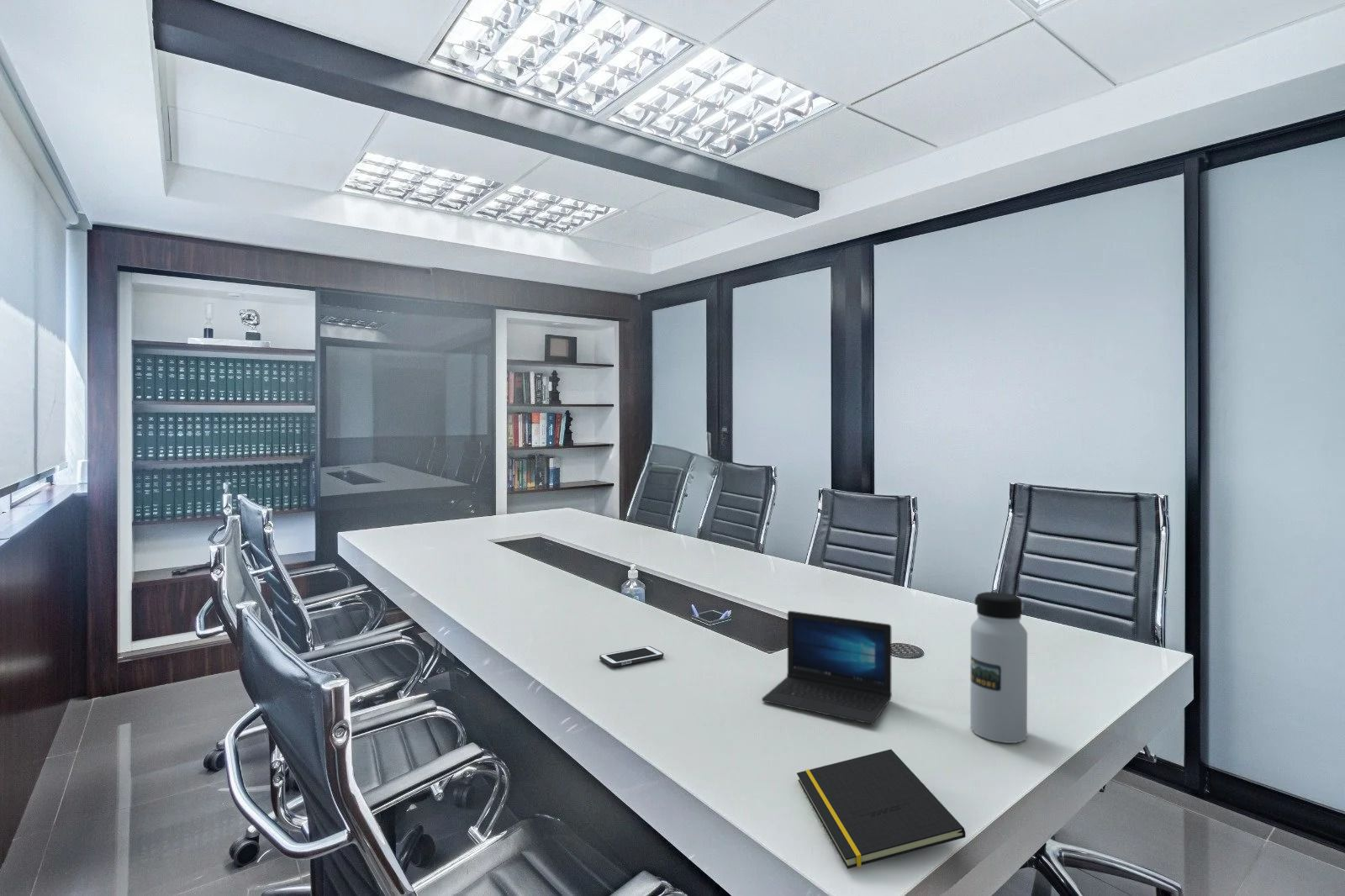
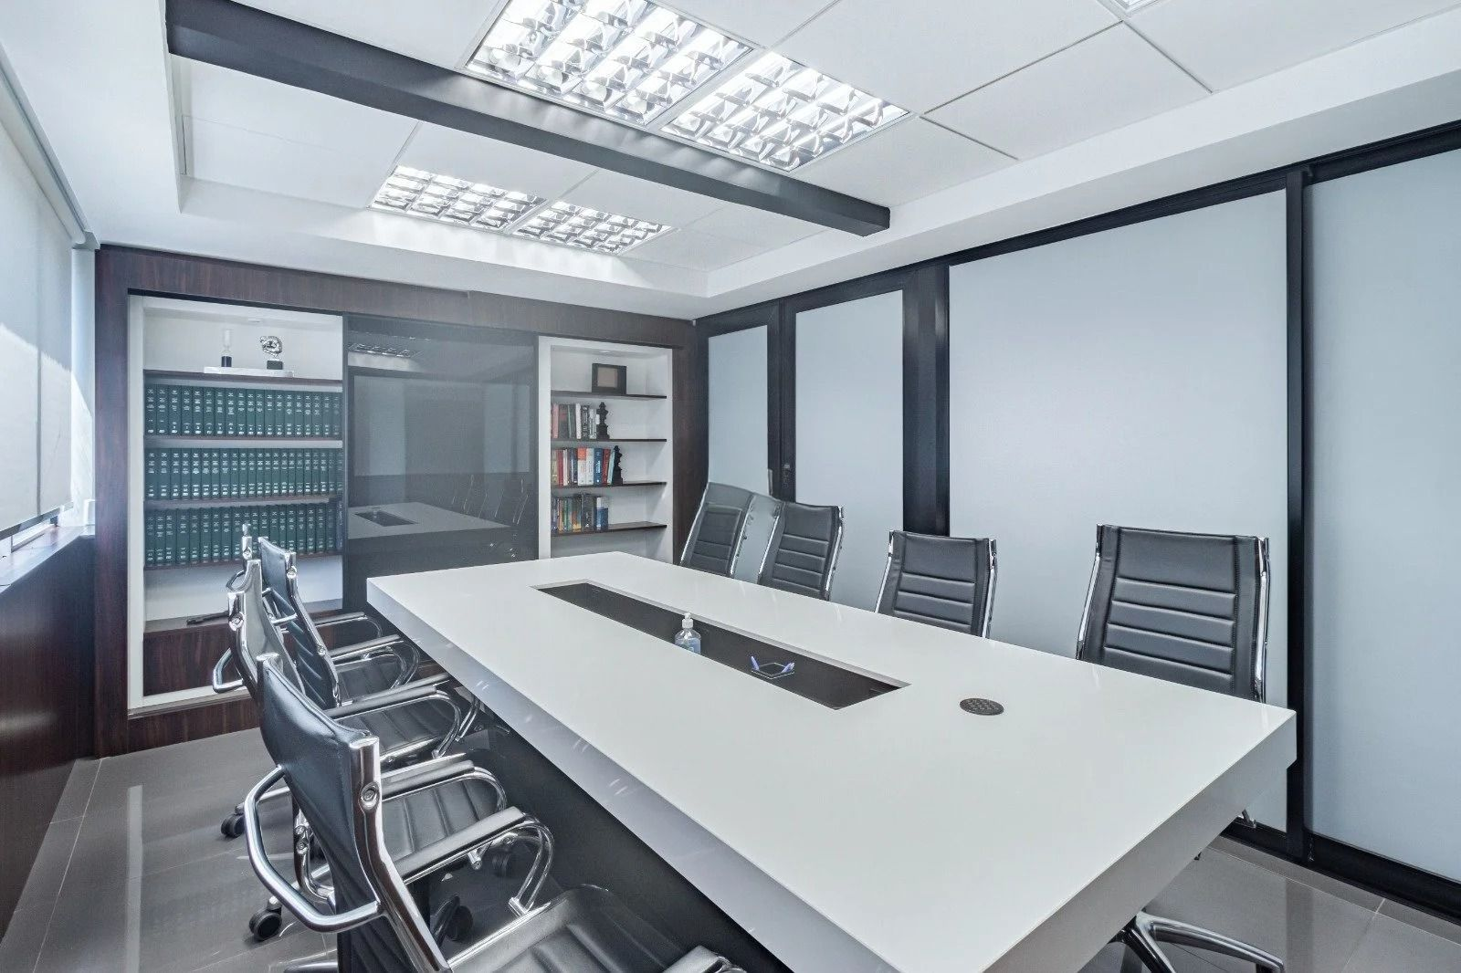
- water bottle [969,591,1028,744]
- laptop [761,610,893,725]
- cell phone [599,646,664,667]
- notepad [796,749,967,869]
